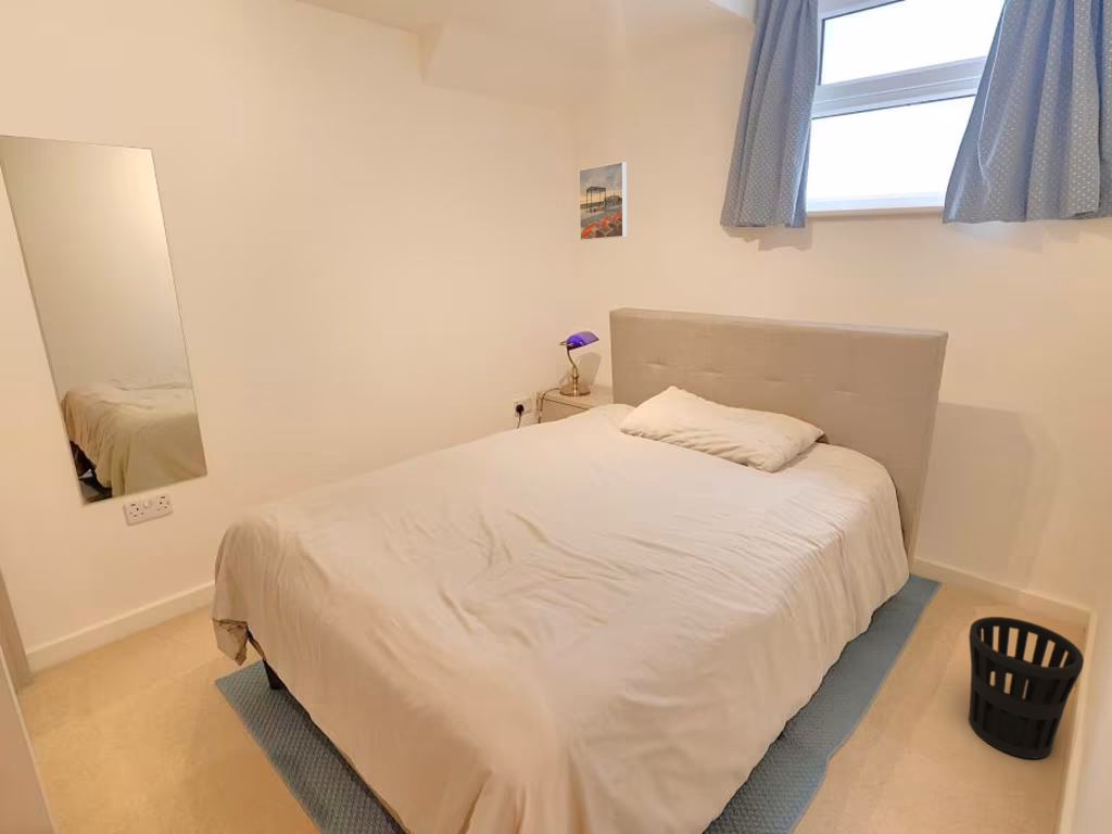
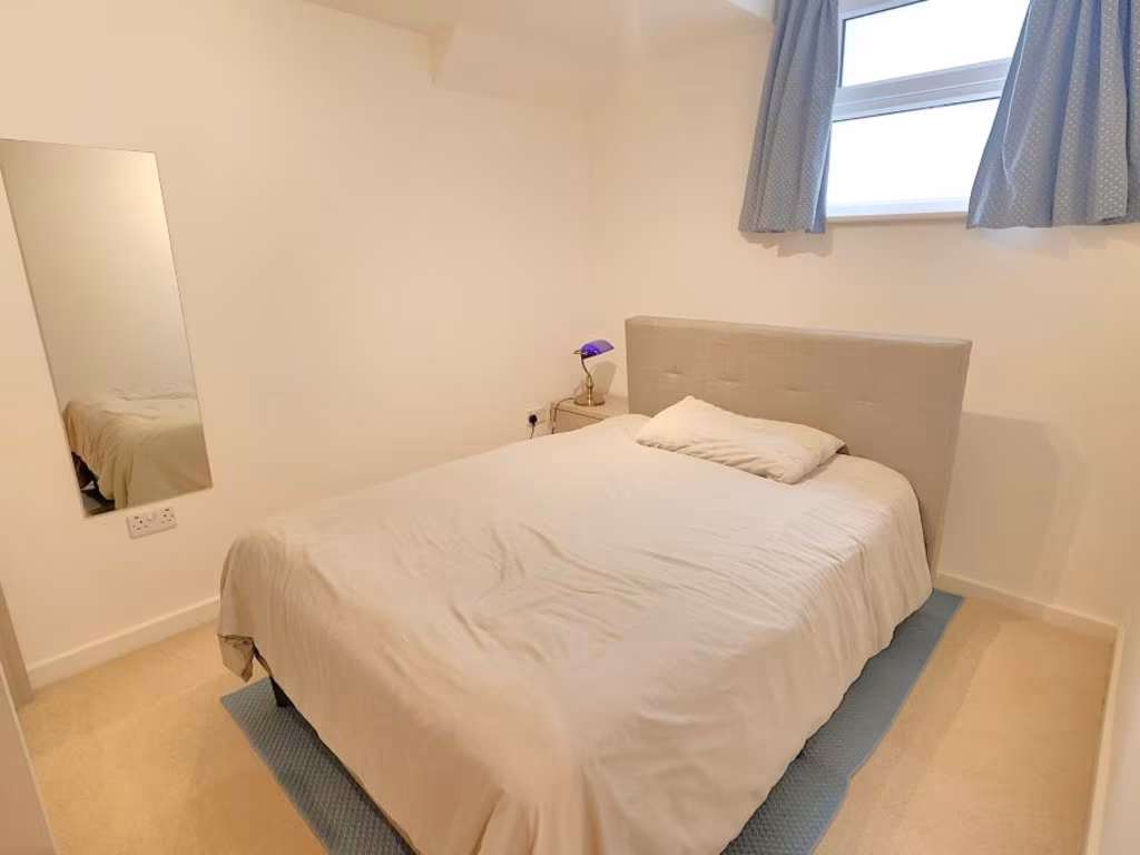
- wastebasket [968,616,1085,760]
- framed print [578,161,628,241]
